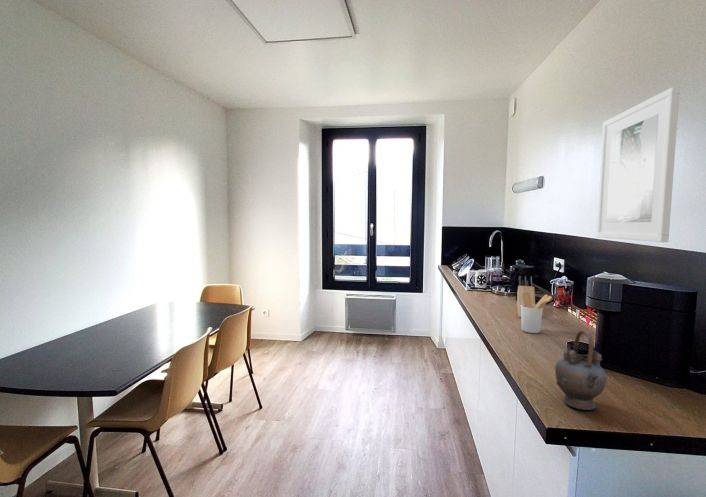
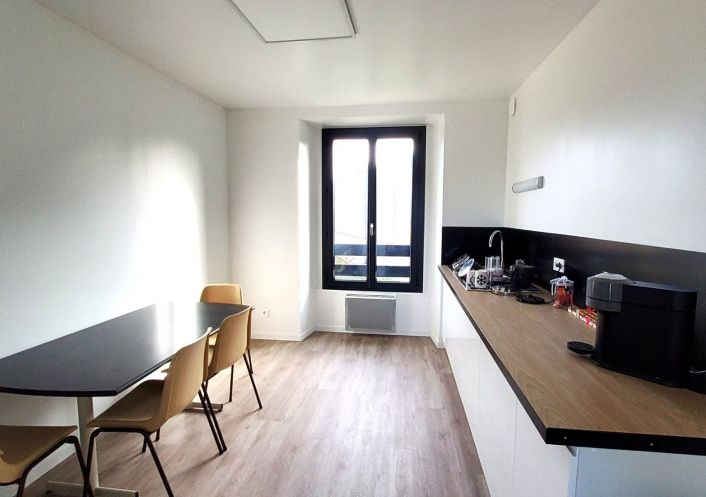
- knife block [516,275,536,318]
- utensil holder [520,292,553,334]
- teapot [554,329,608,411]
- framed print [595,86,681,243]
